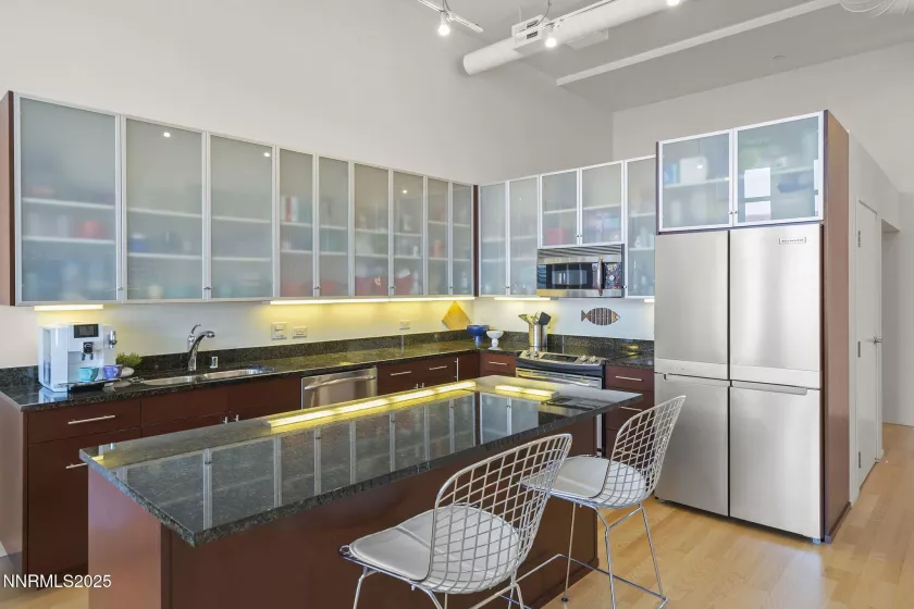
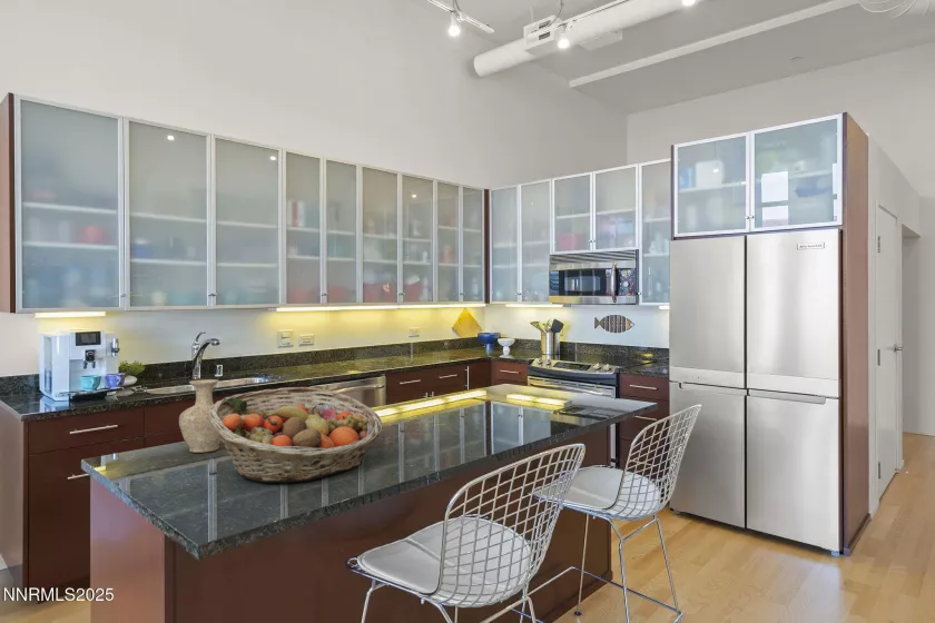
+ fruit basket [208,386,384,484]
+ vase [178,378,223,454]
